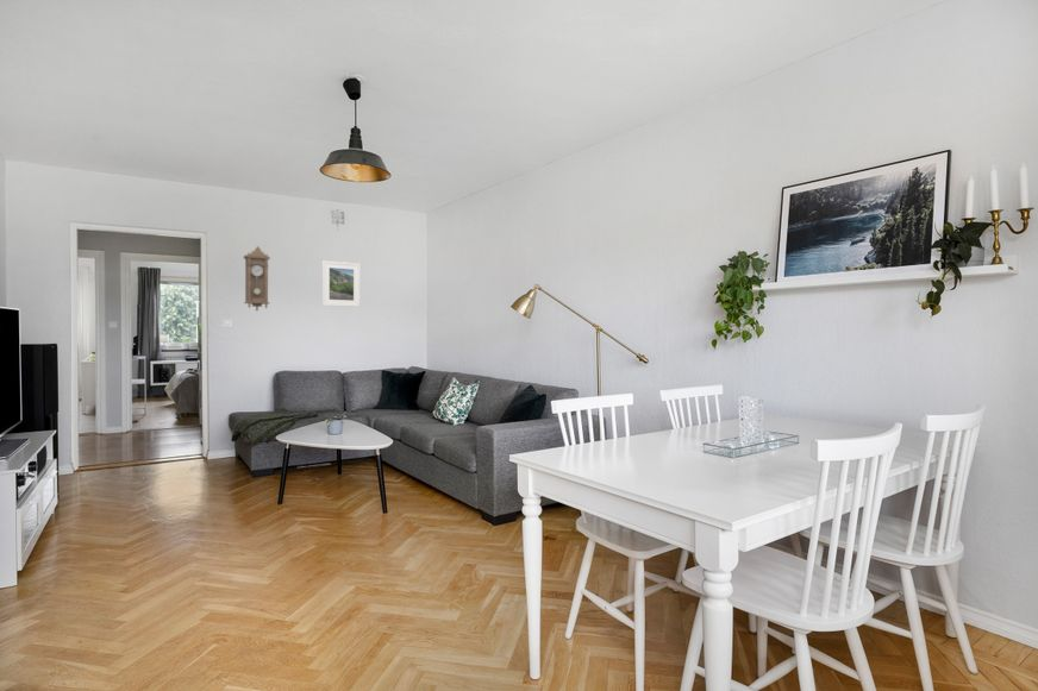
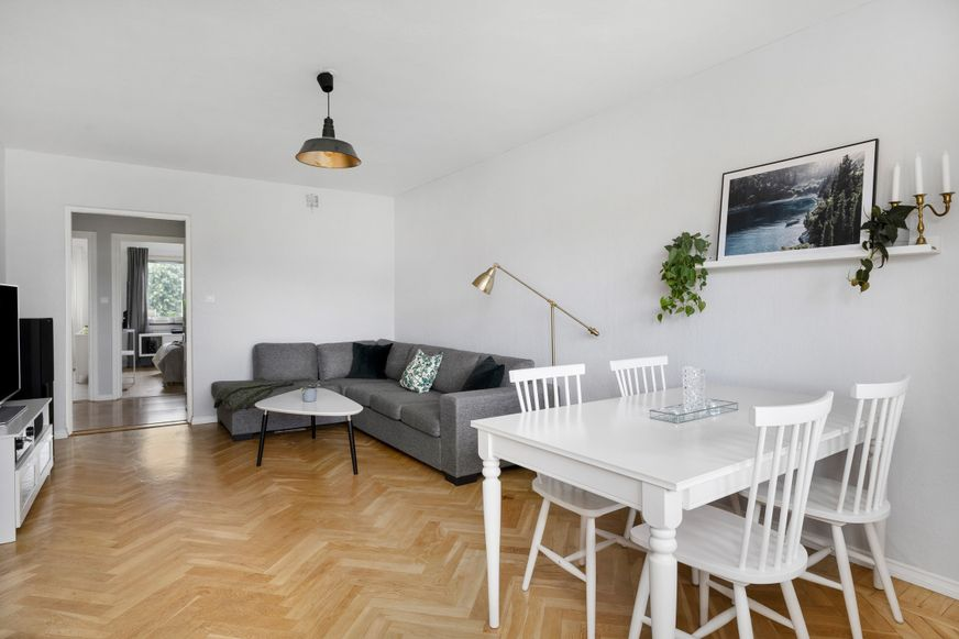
- pendulum clock [243,245,271,312]
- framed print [321,259,361,308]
